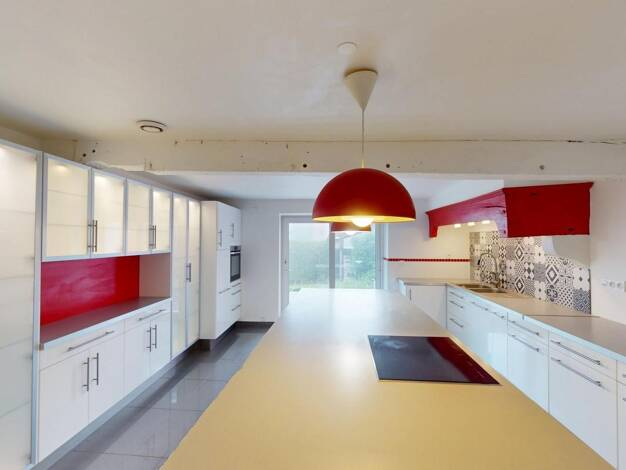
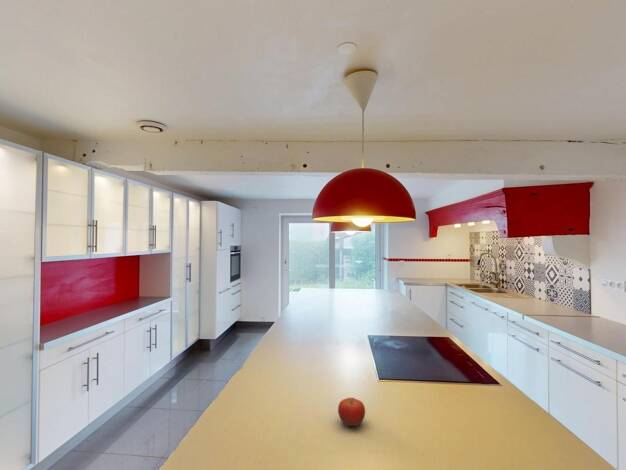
+ fruit [337,396,366,427]
